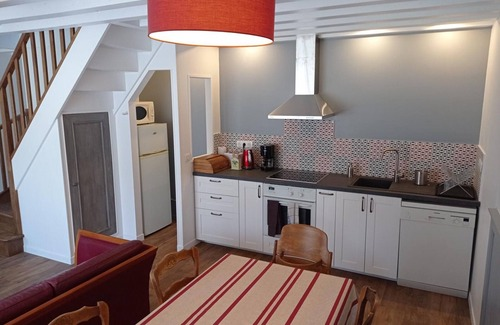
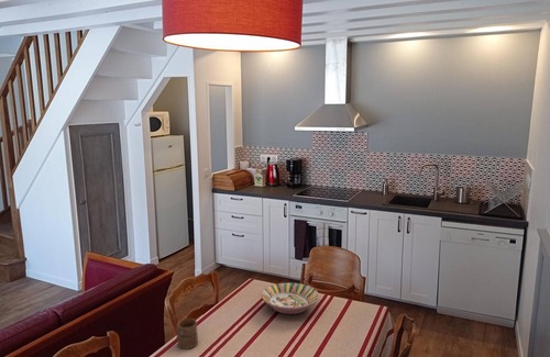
+ cup [176,317,199,350]
+ serving bowl [260,281,320,315]
